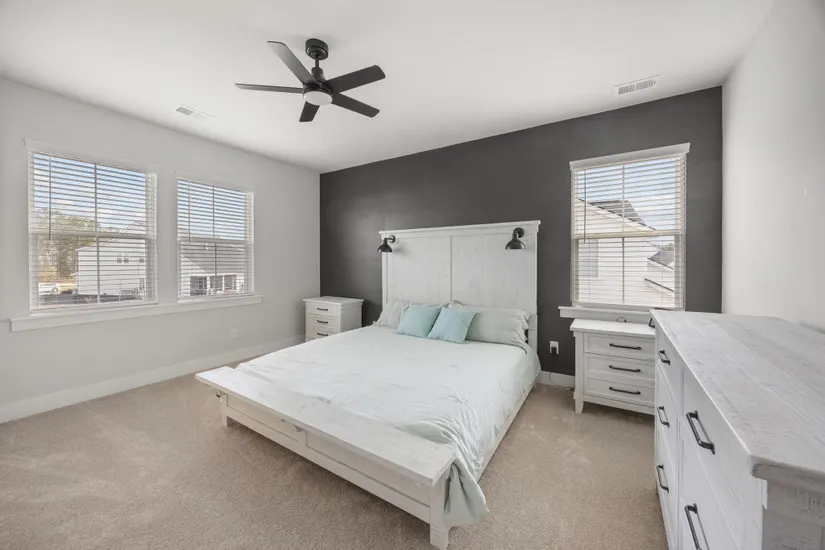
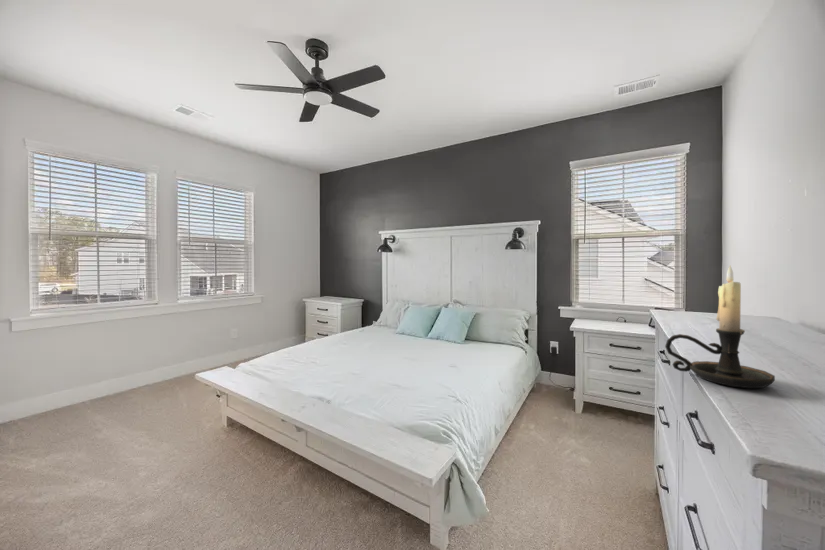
+ candle holder [664,265,776,389]
